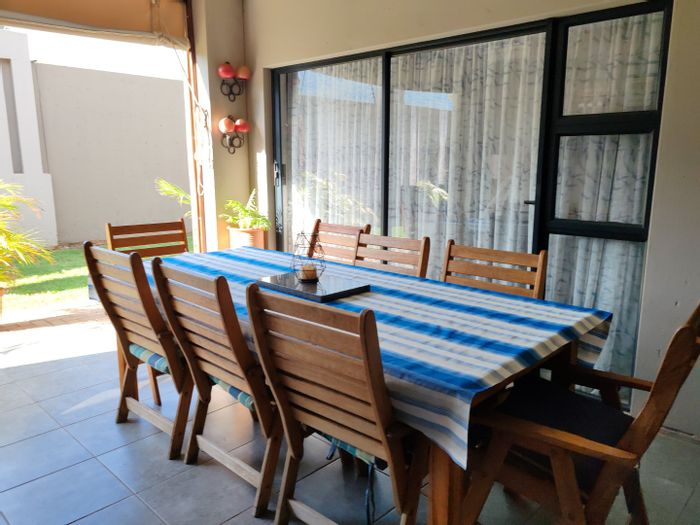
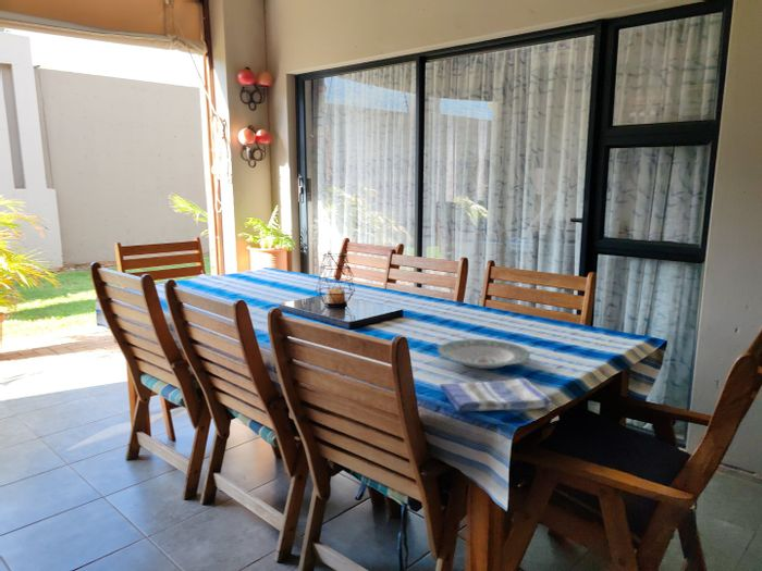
+ plate [437,338,531,370]
+ dish towel [439,377,553,413]
